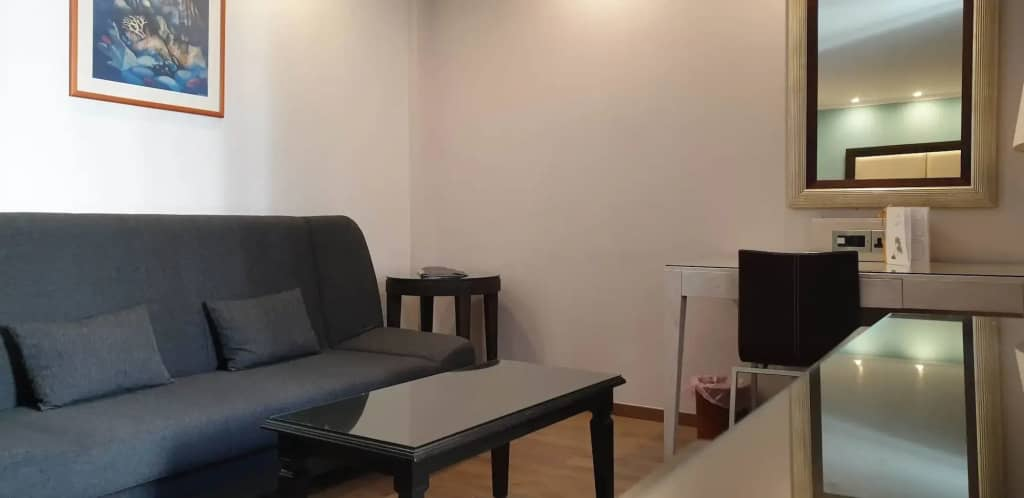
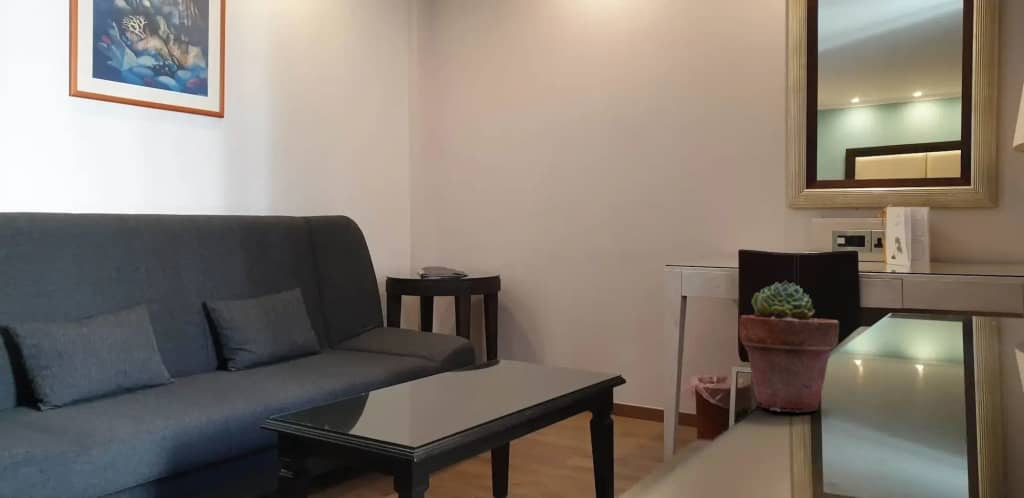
+ potted succulent [738,280,840,413]
